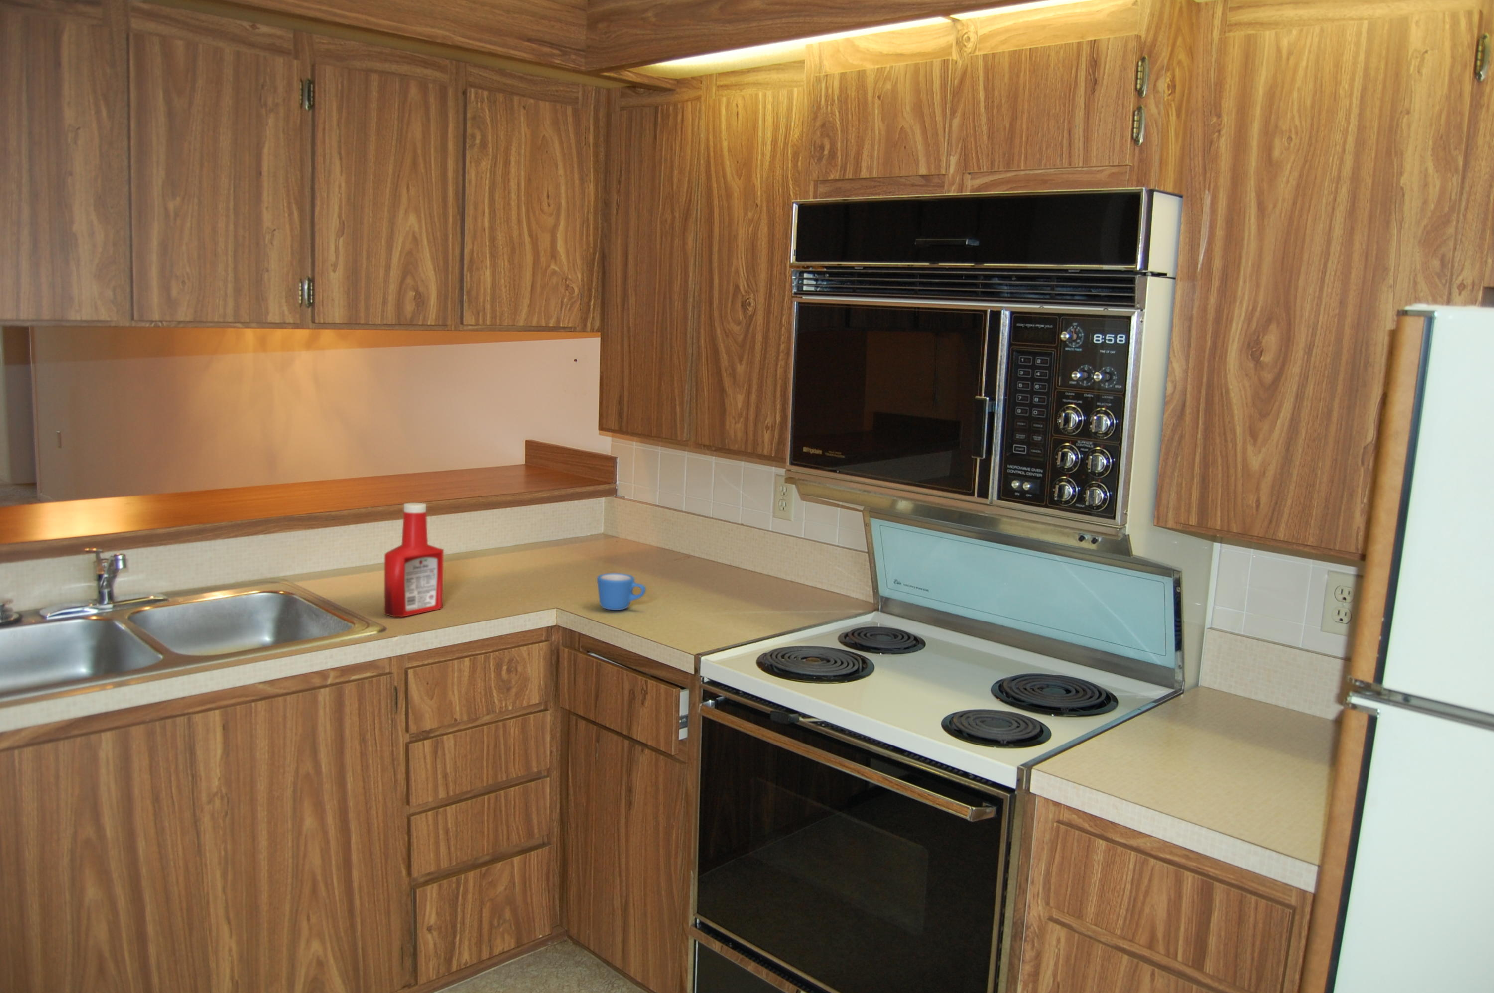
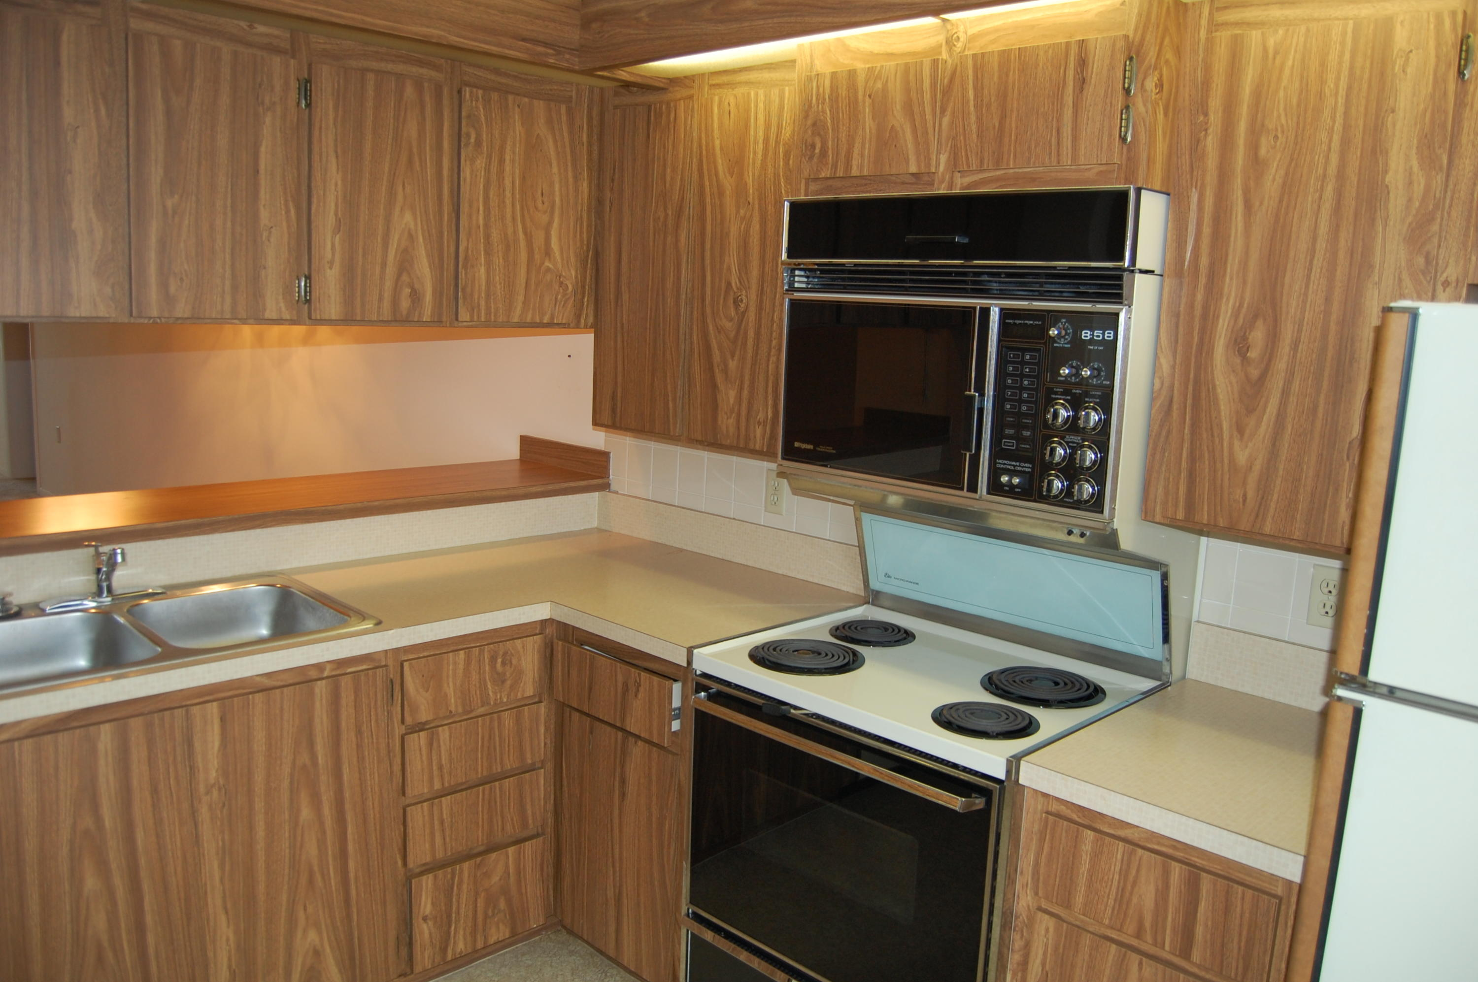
- mug [596,573,646,611]
- soap bottle [383,502,444,617]
